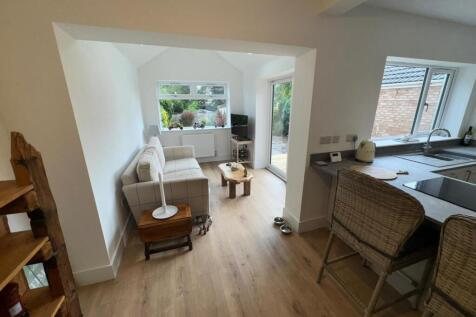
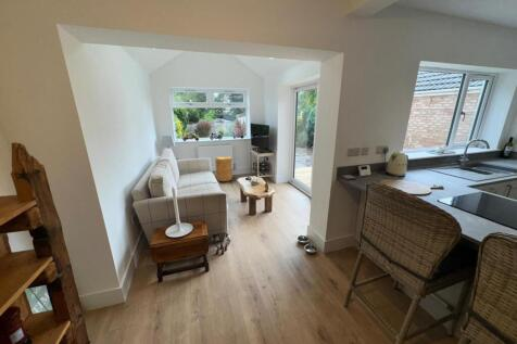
+ basket [214,155,234,182]
